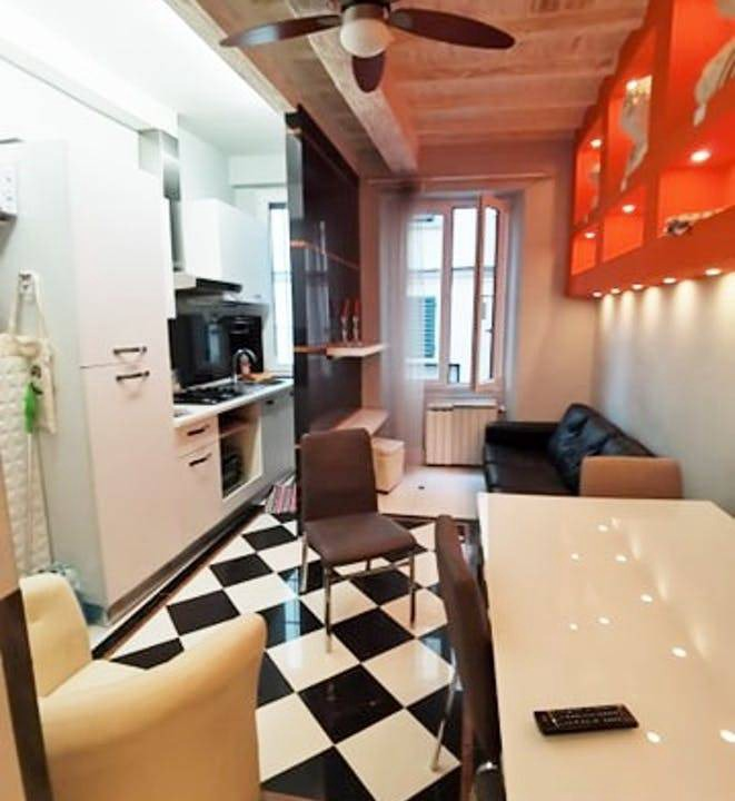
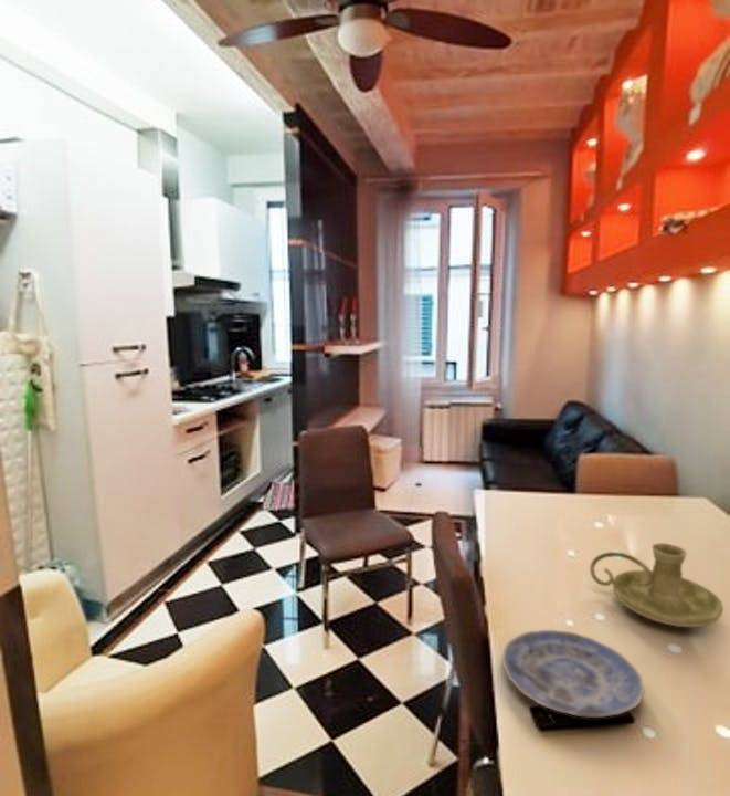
+ candle holder [589,542,724,628]
+ plate [501,629,645,719]
